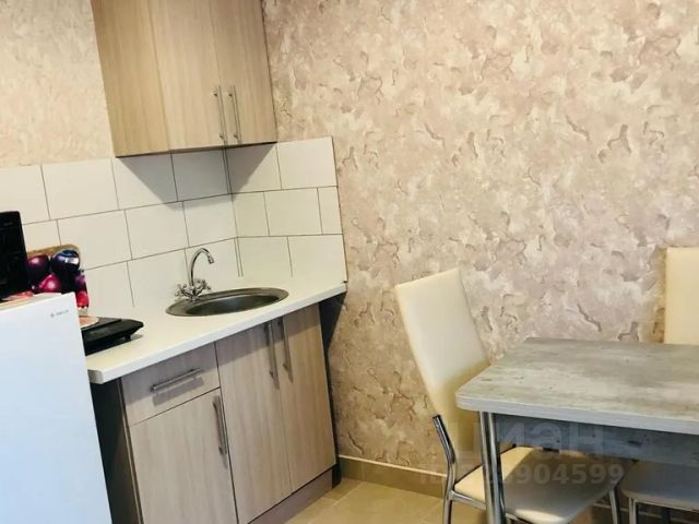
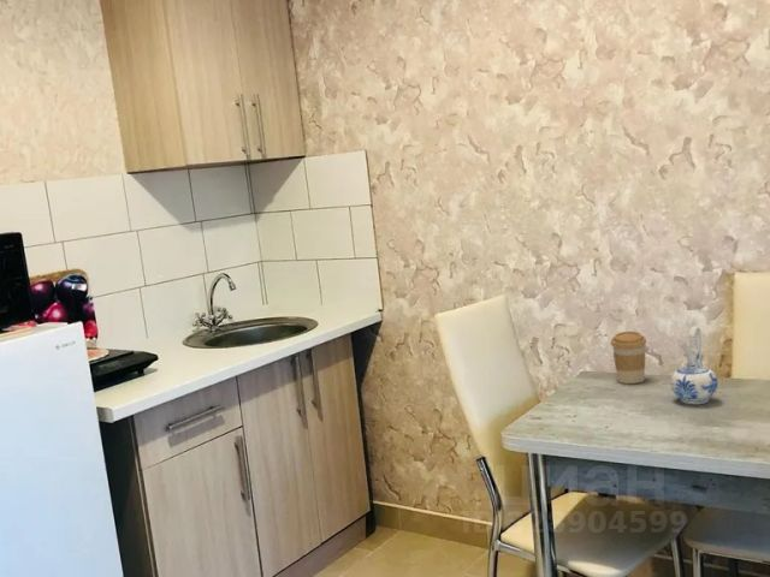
+ ceramic pitcher [669,326,718,405]
+ coffee cup [610,331,647,385]
